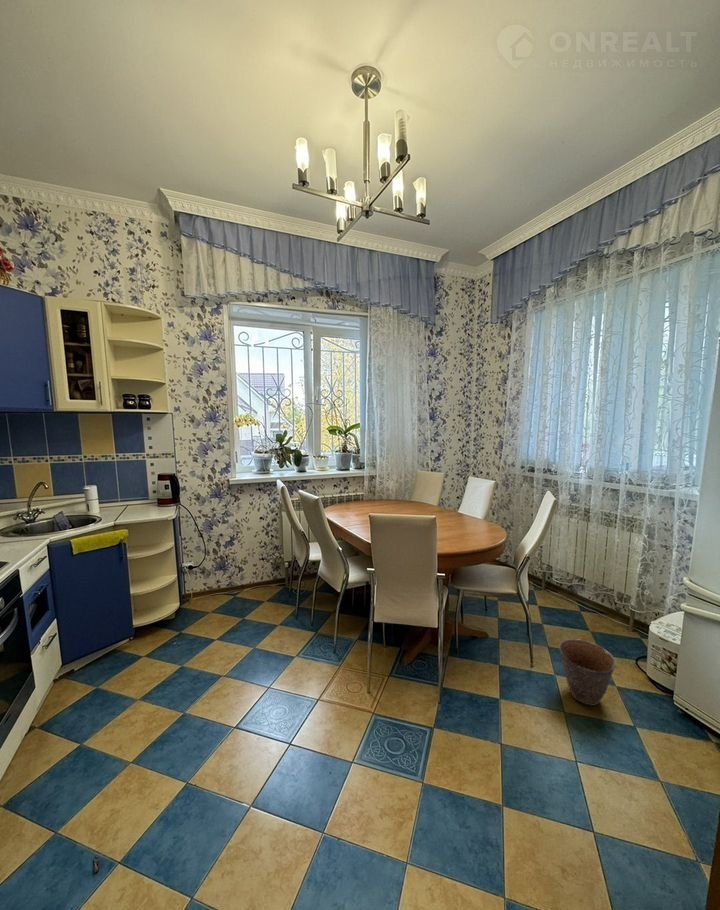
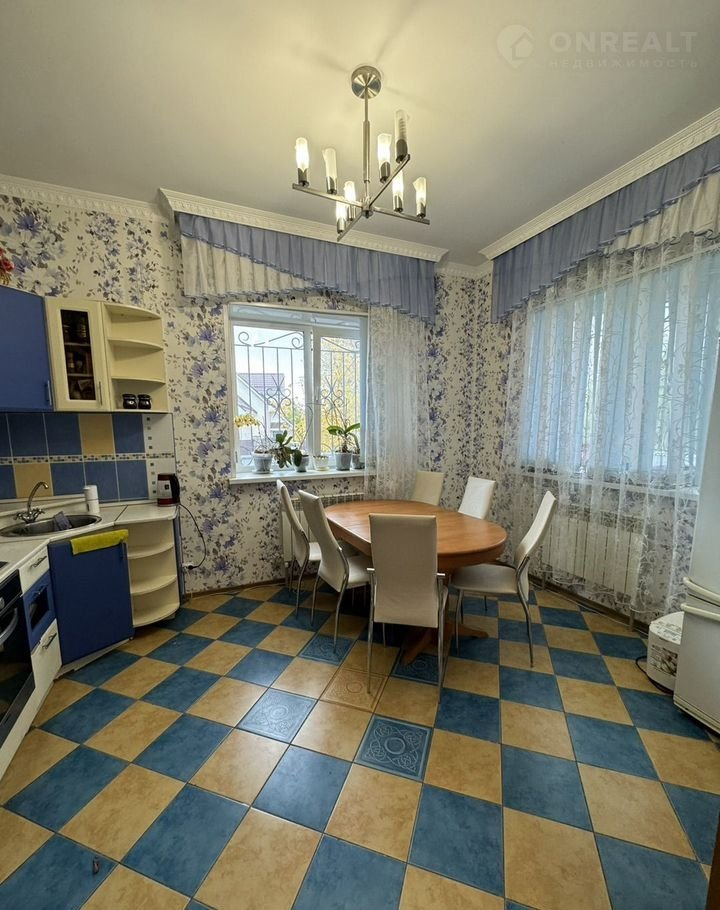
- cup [558,638,617,707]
